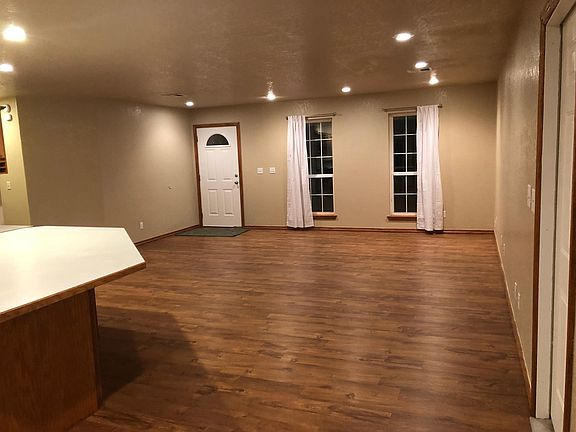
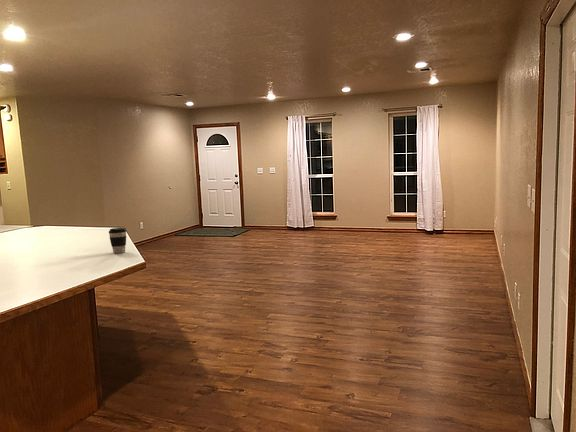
+ coffee cup [108,227,127,254]
